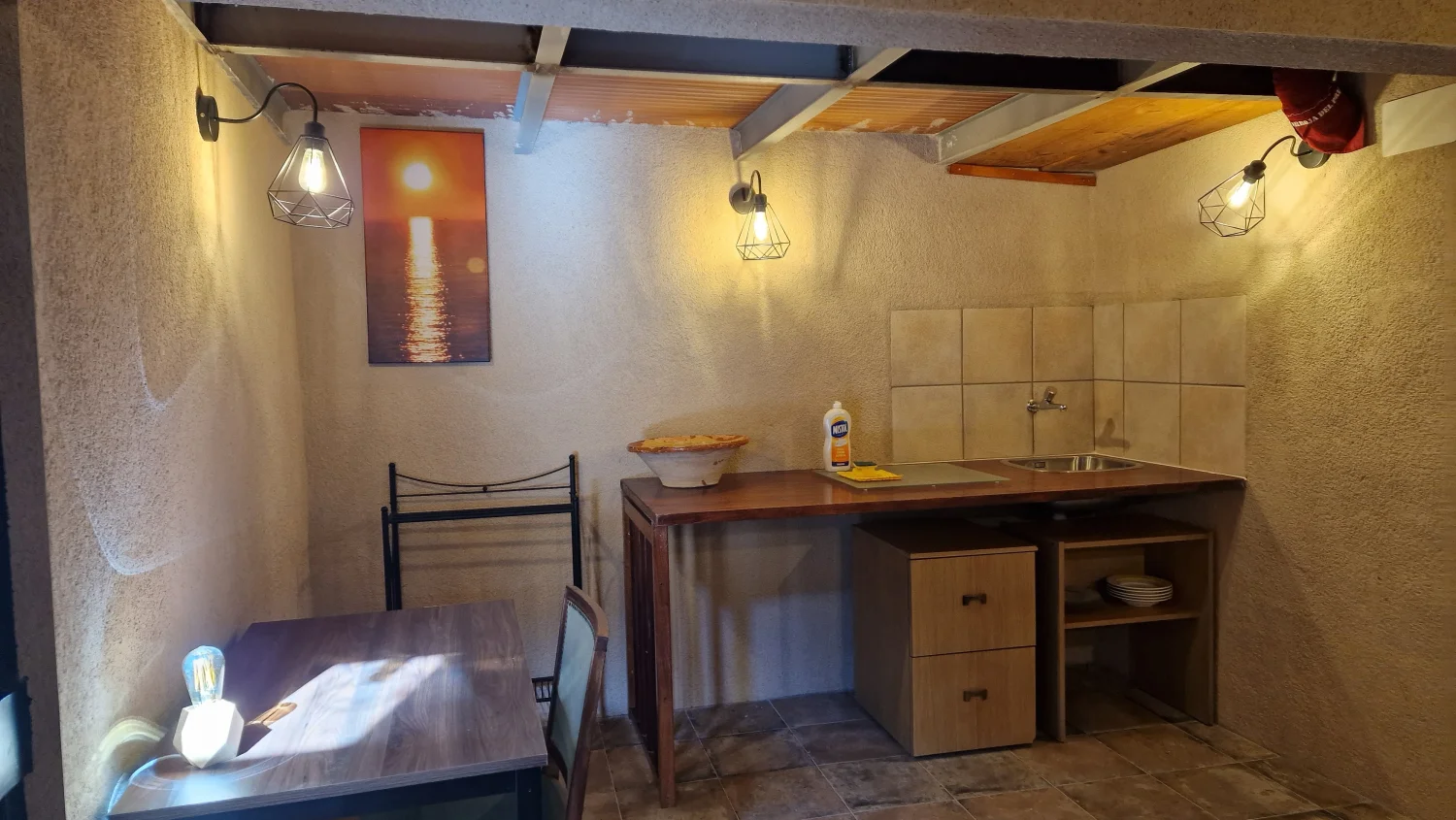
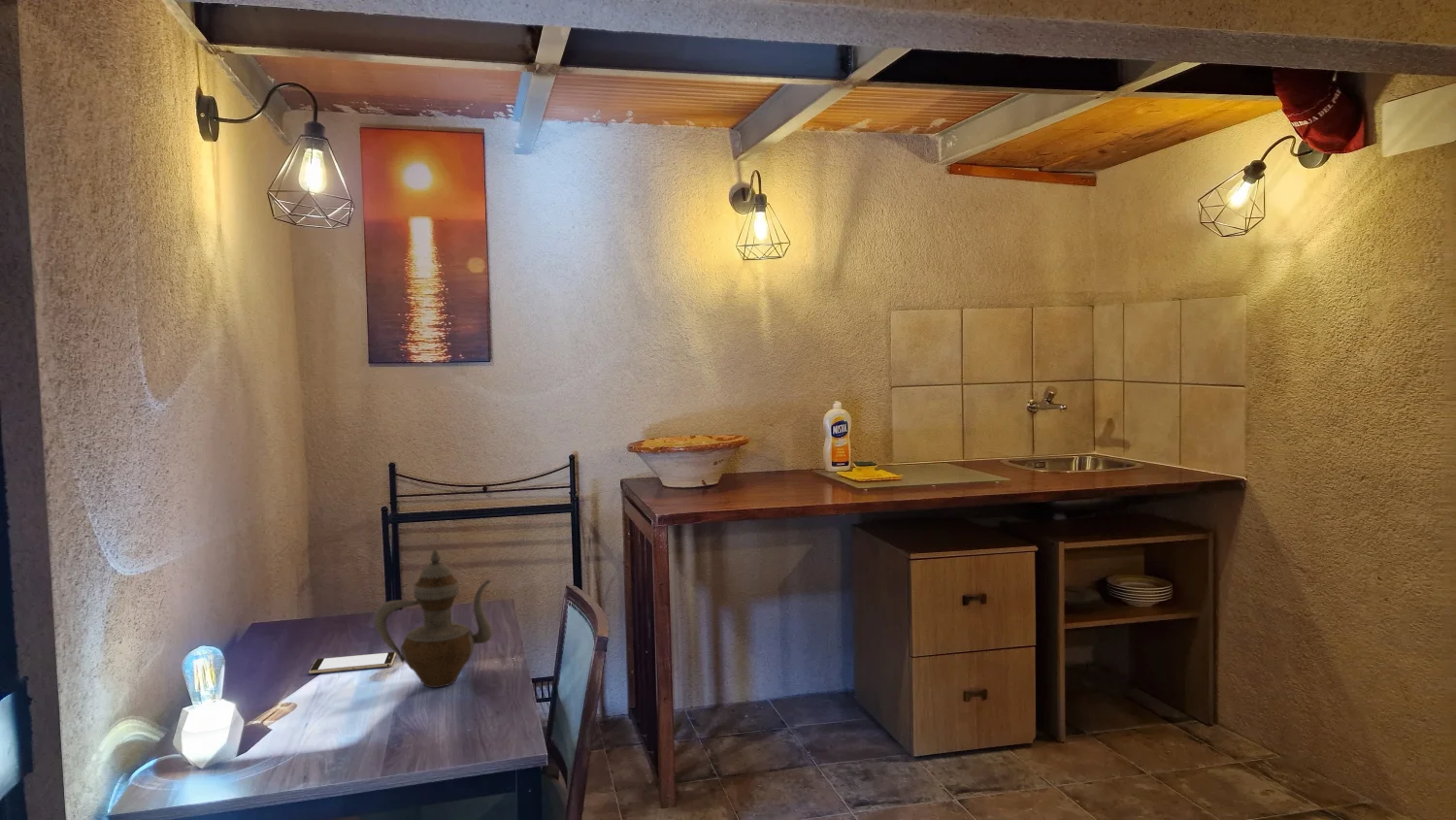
+ teapot [373,546,493,688]
+ smartphone [308,651,397,674]
